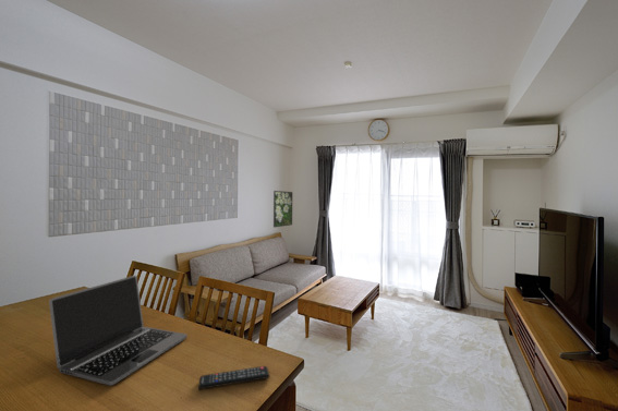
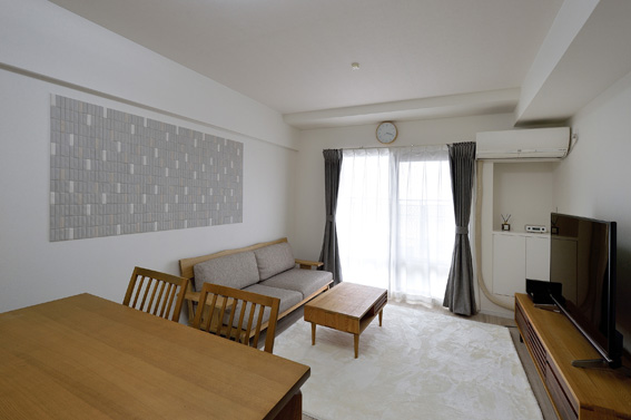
- laptop [48,275,187,387]
- remote control [197,365,270,390]
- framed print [272,190,293,228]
